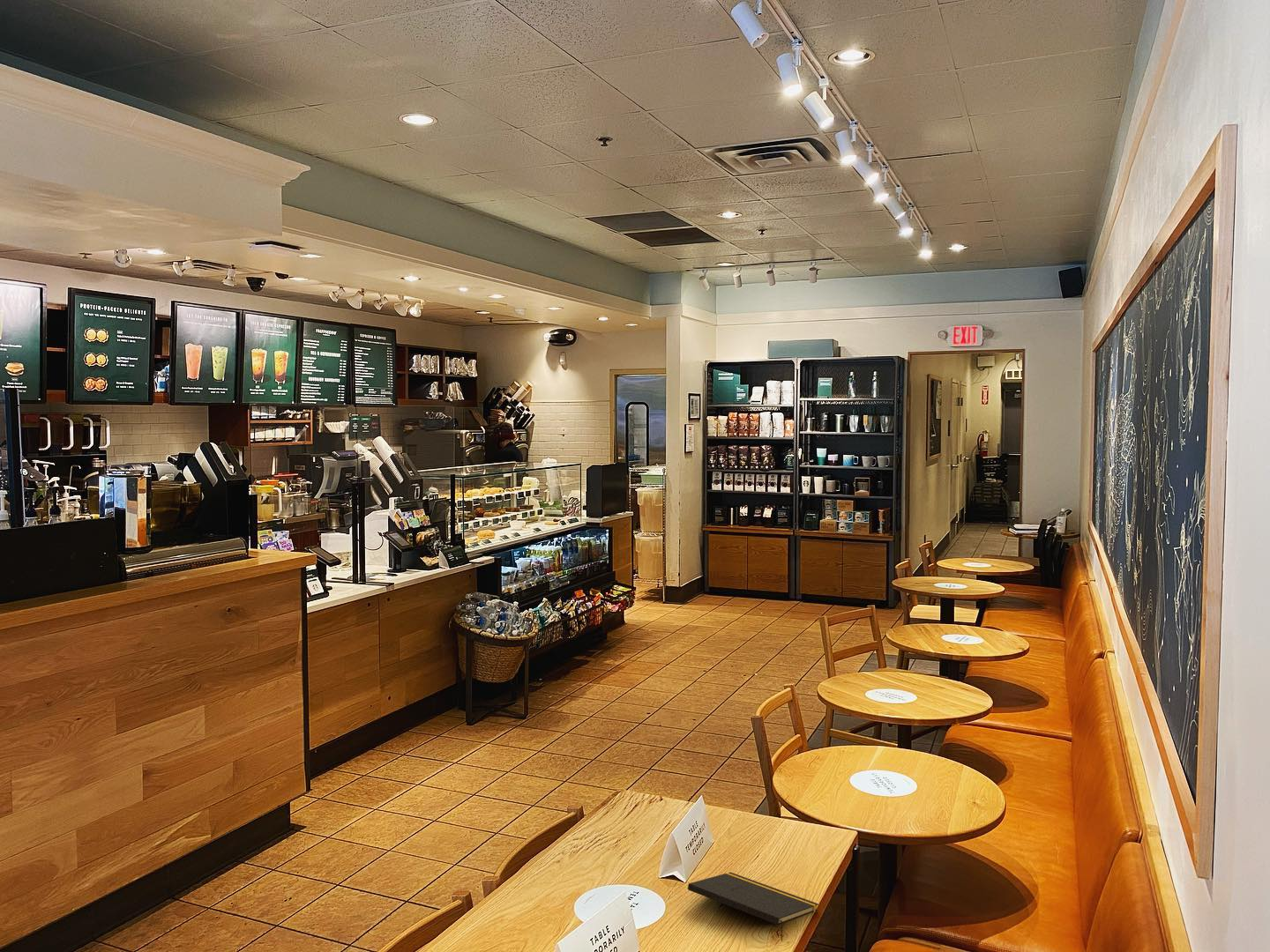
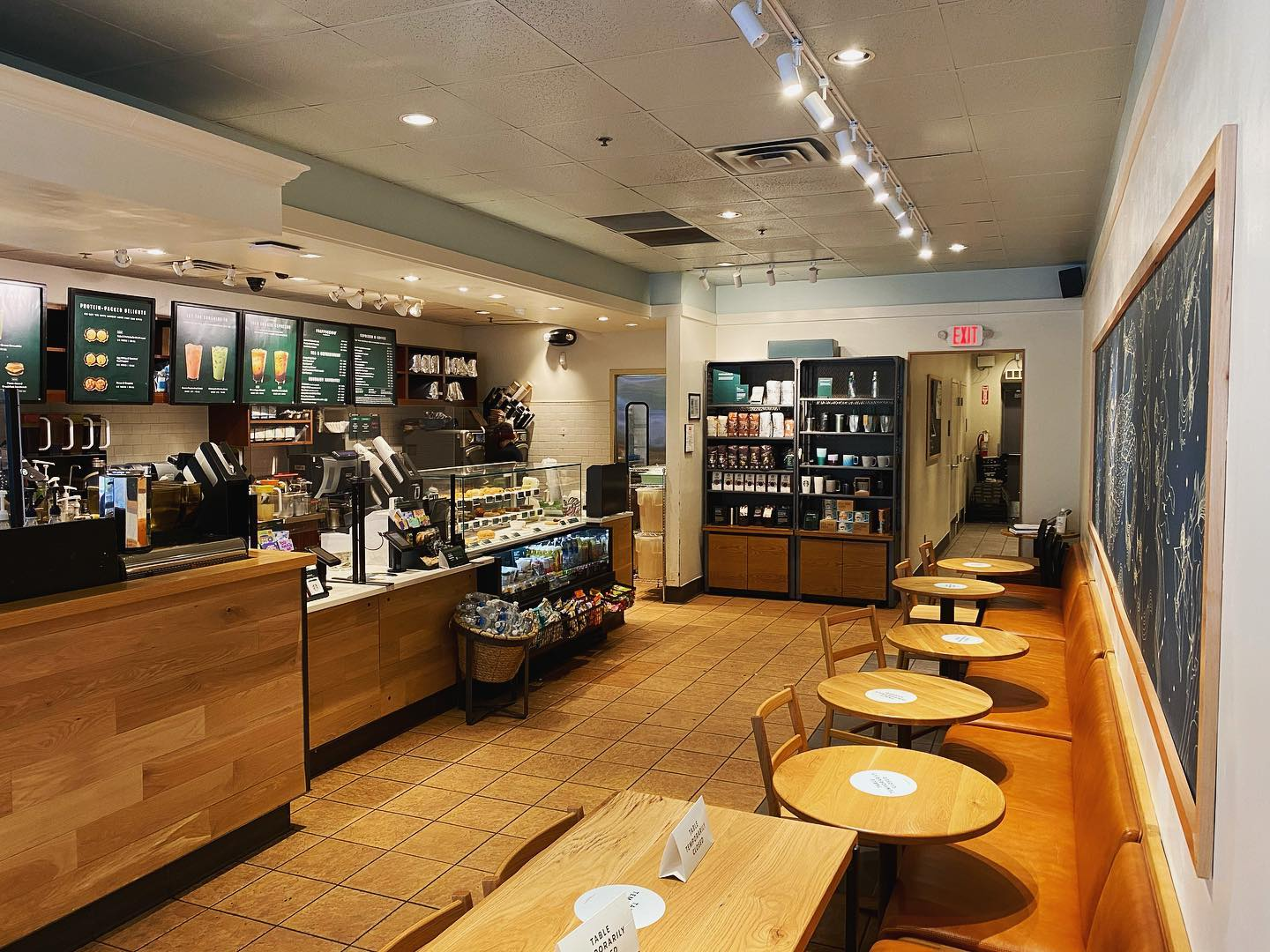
- notepad [687,872,819,942]
